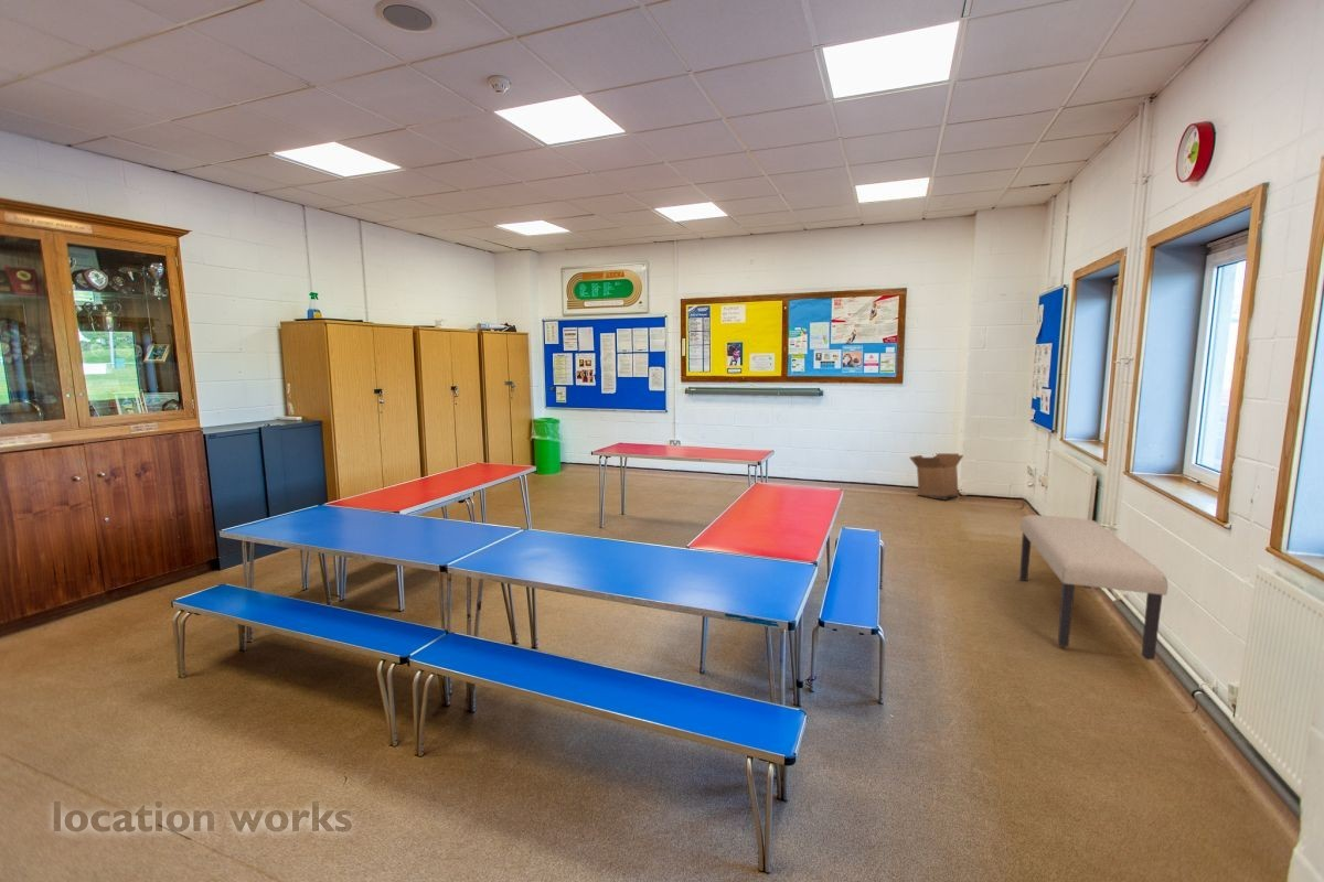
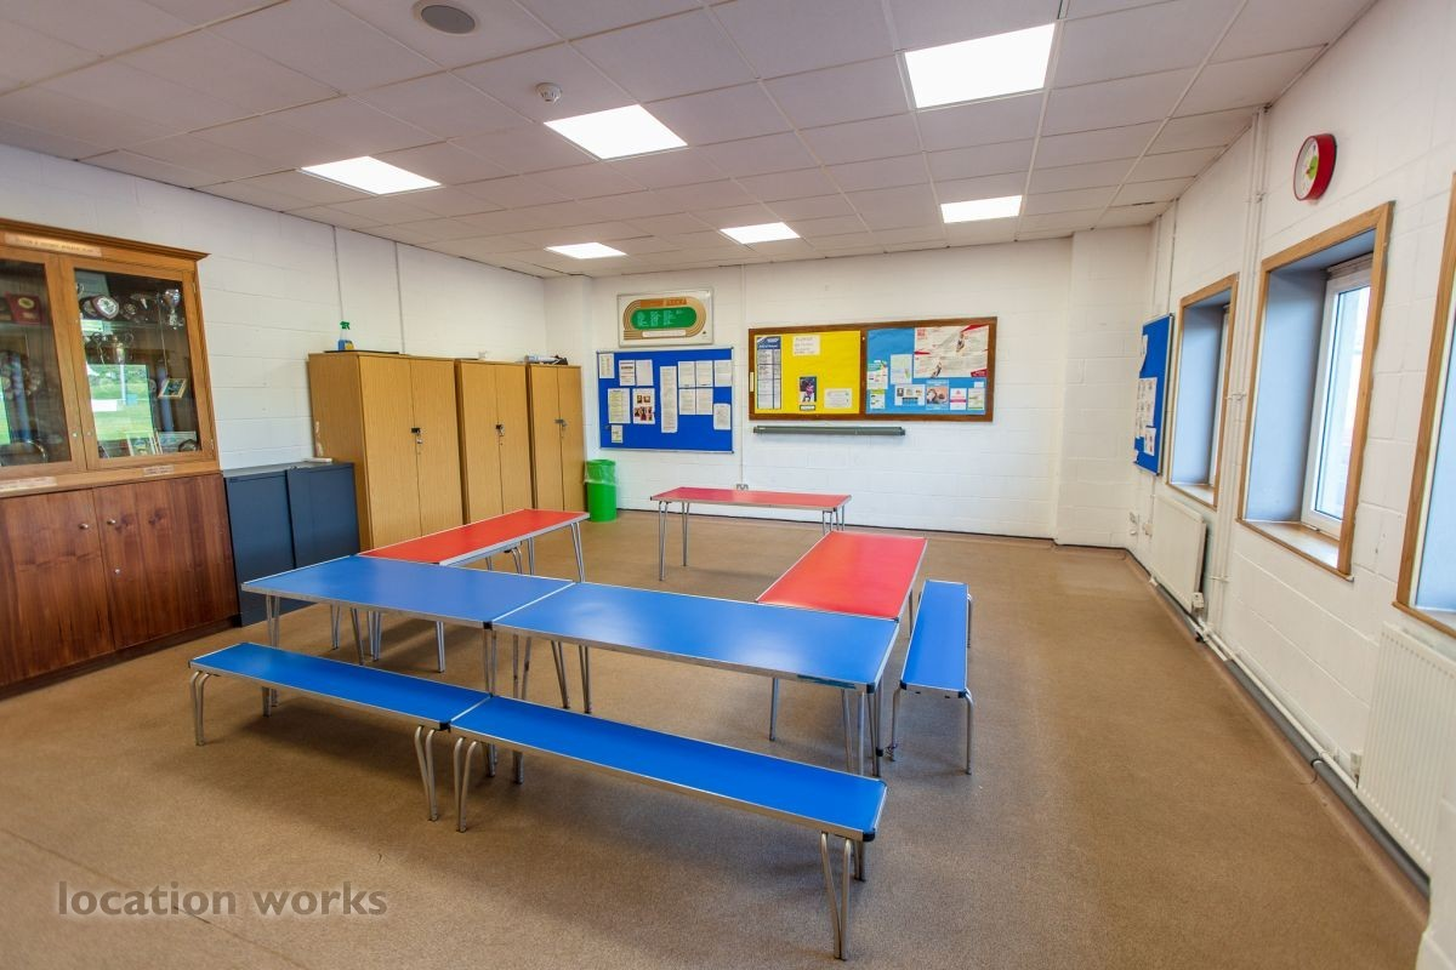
- cardboard box [908,452,964,501]
- bench [1018,514,1168,662]
